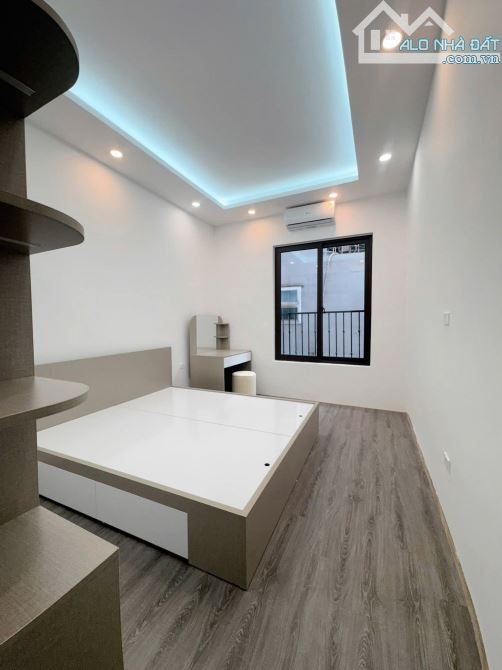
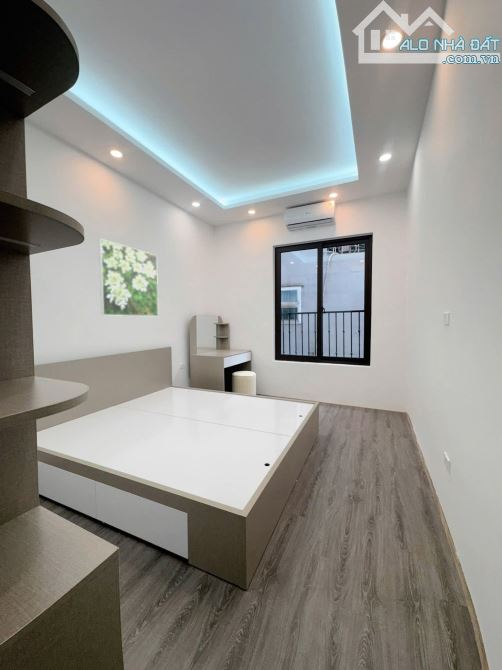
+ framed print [98,238,159,317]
